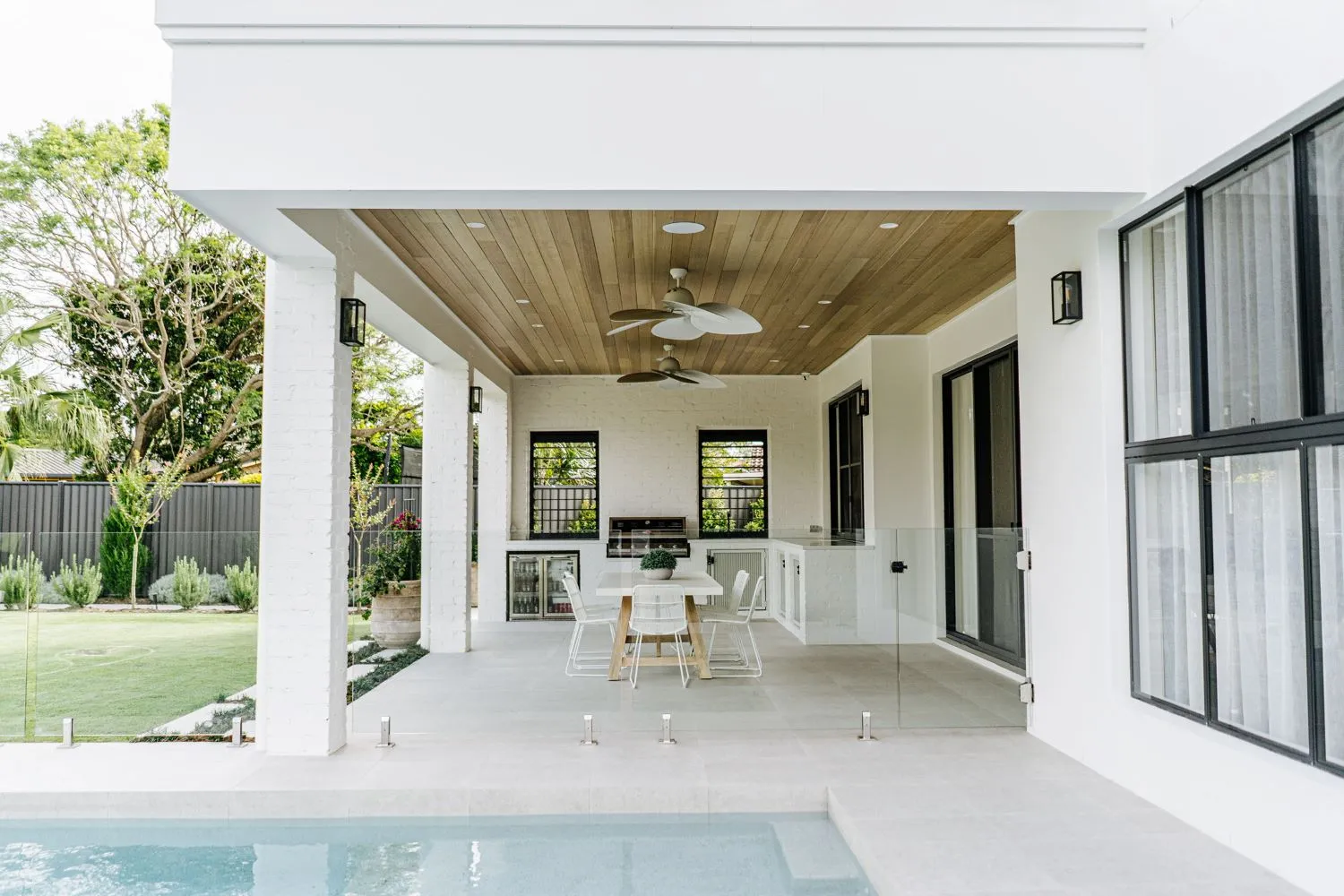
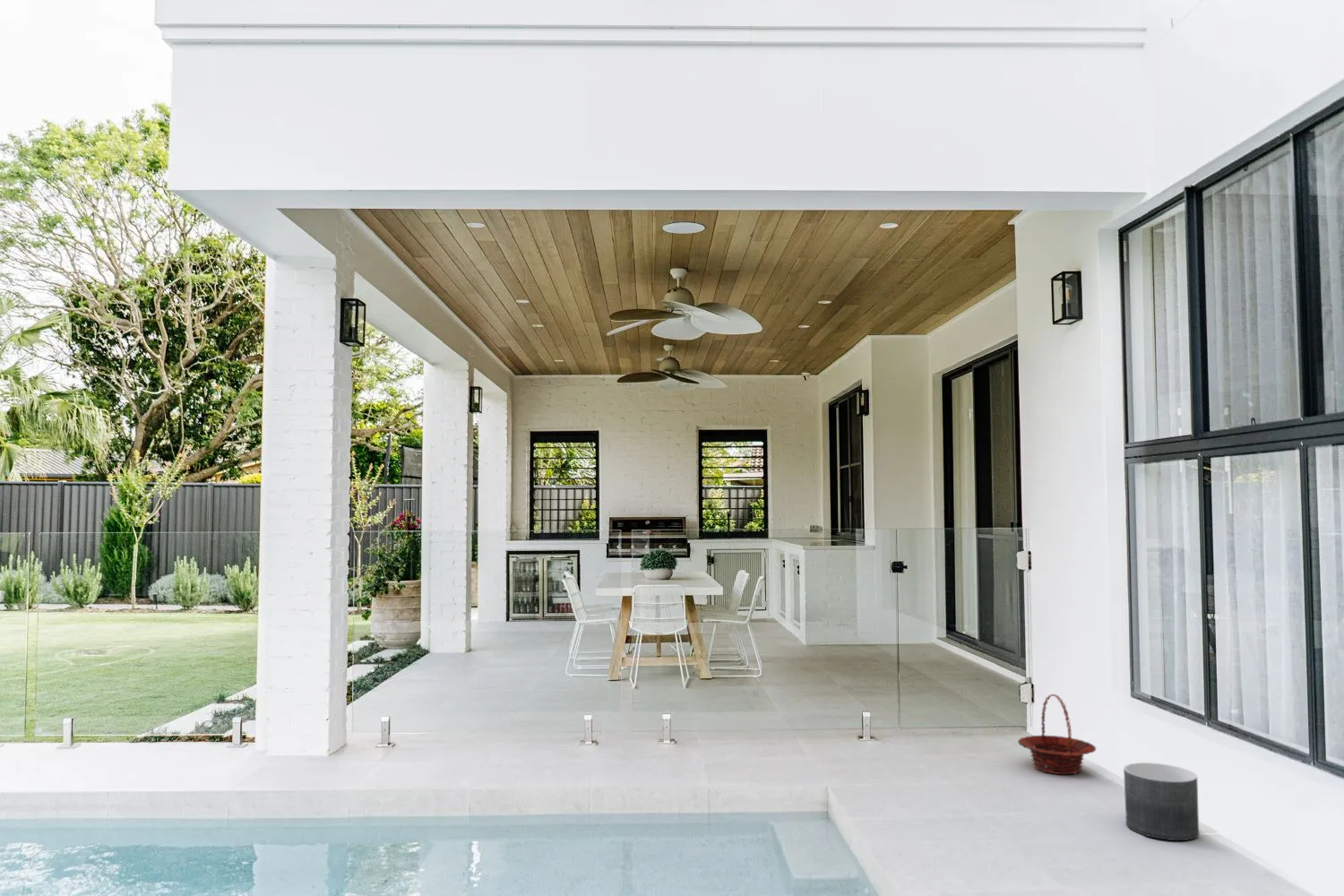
+ basket [1017,694,1098,776]
+ planter [1123,762,1200,841]
